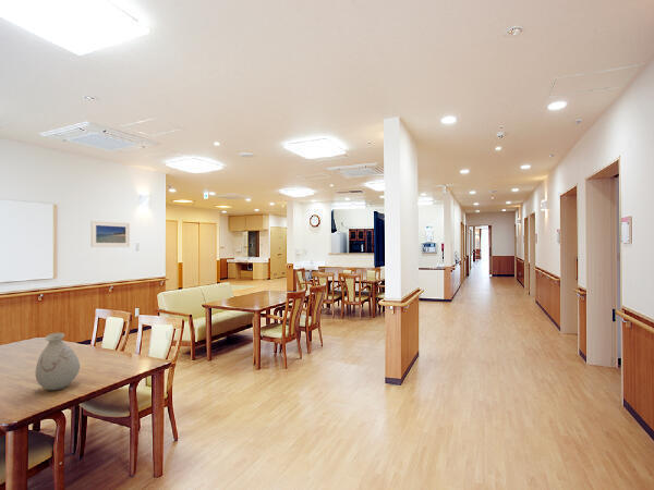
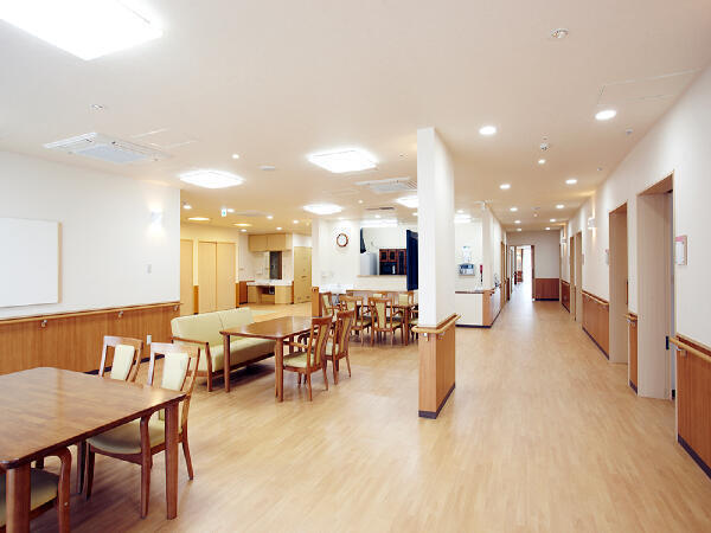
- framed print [89,220,131,248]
- vase [35,332,81,391]
